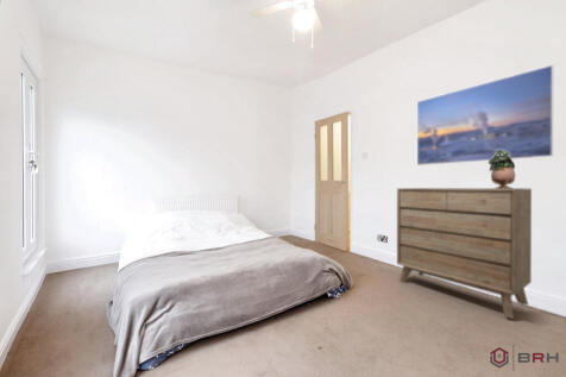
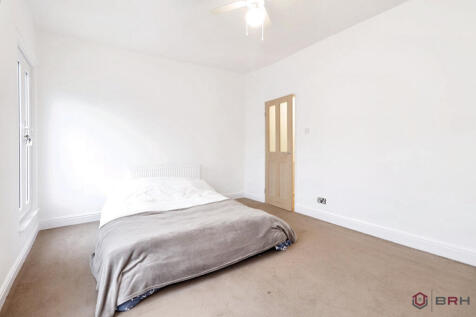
- potted plant [488,150,516,189]
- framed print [416,64,554,166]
- dresser [396,187,533,320]
